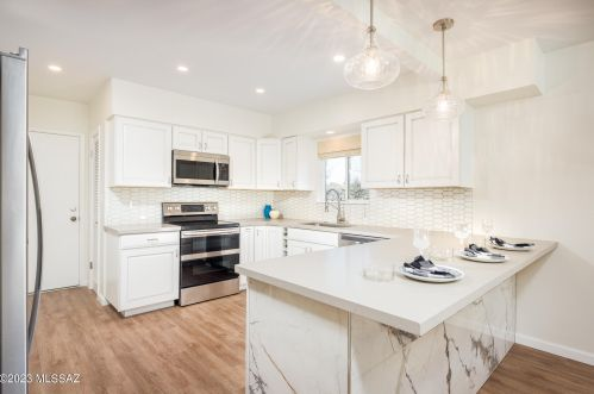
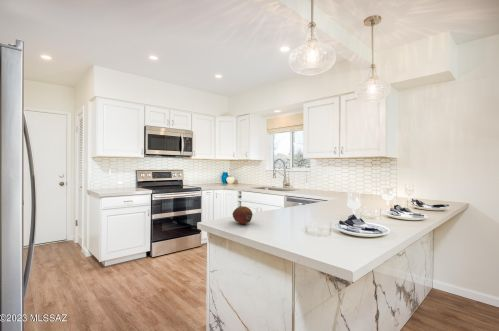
+ fruit [231,205,254,225]
